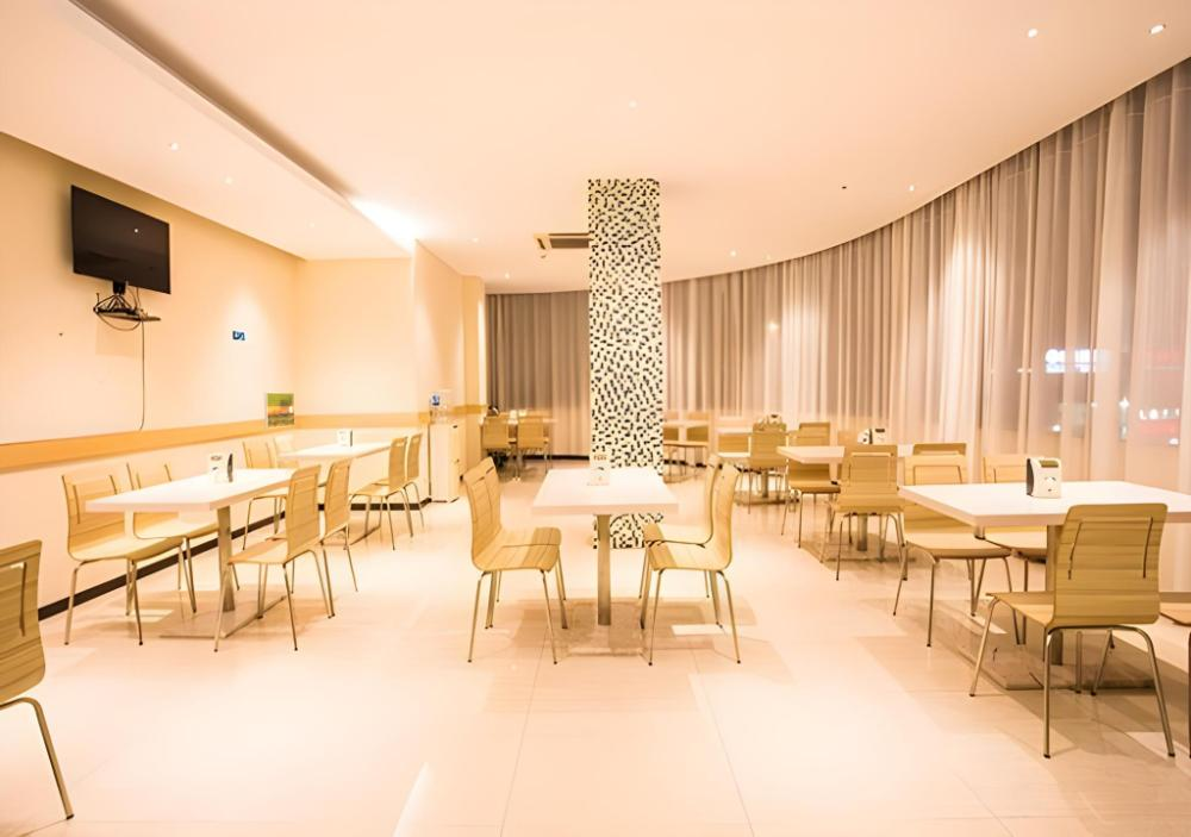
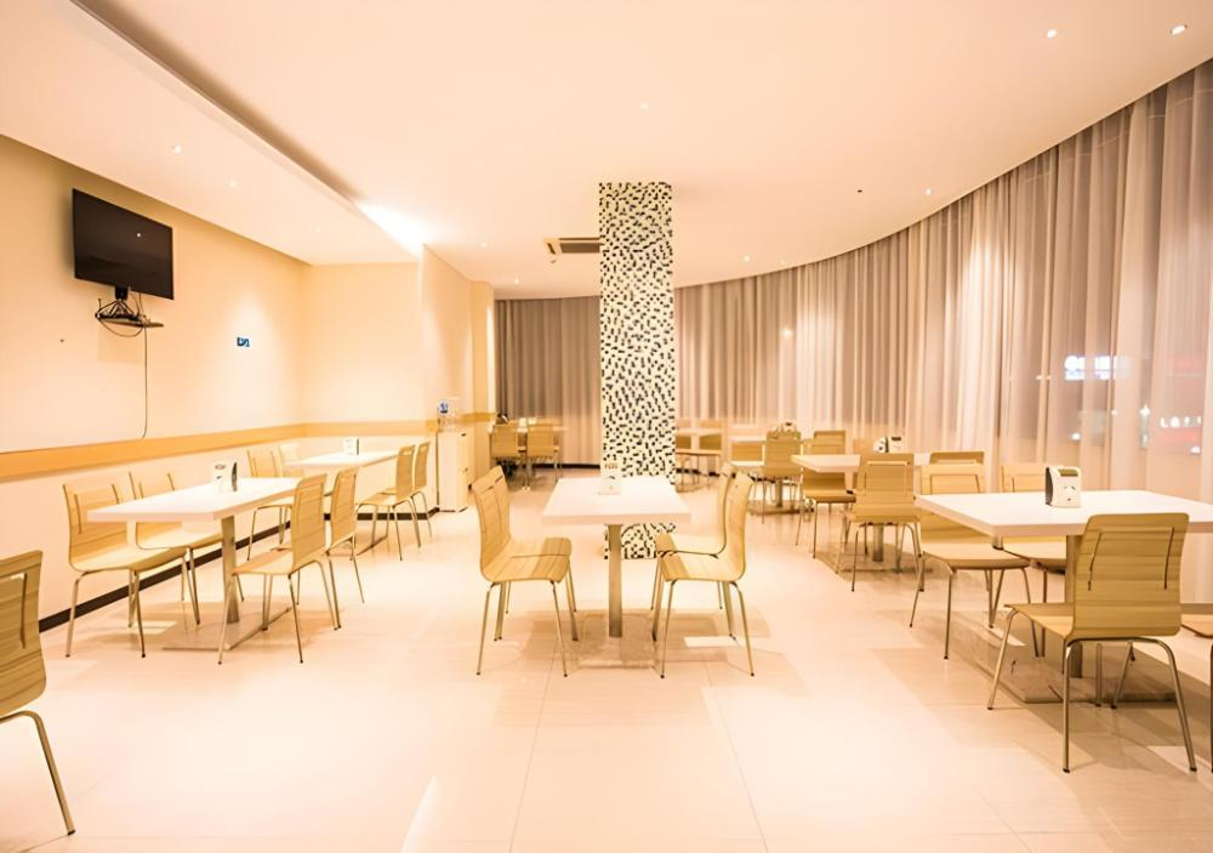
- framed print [263,392,297,430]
